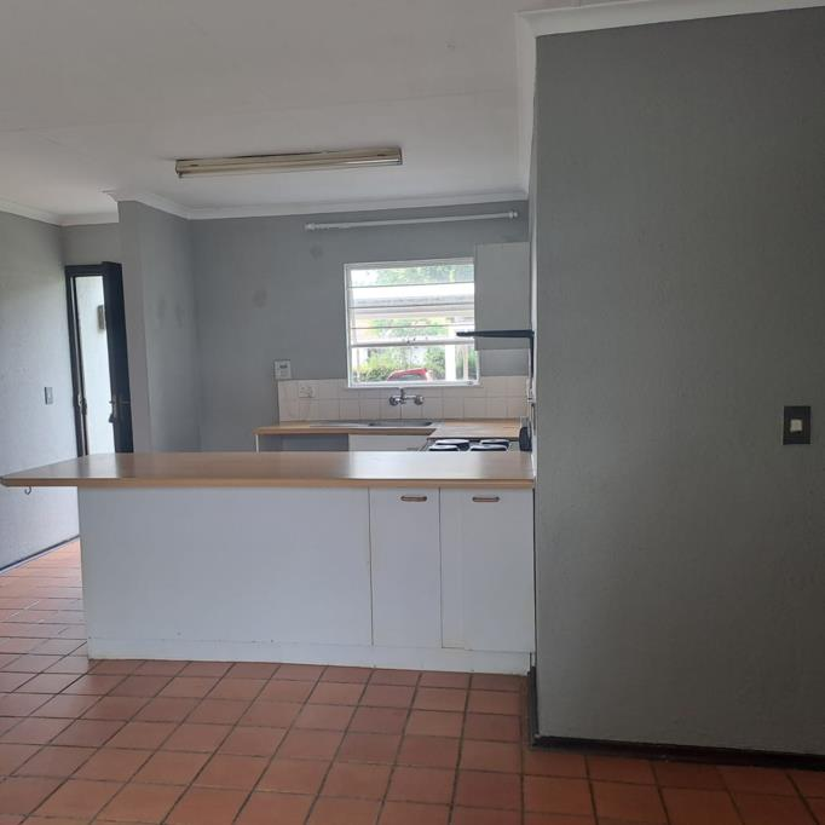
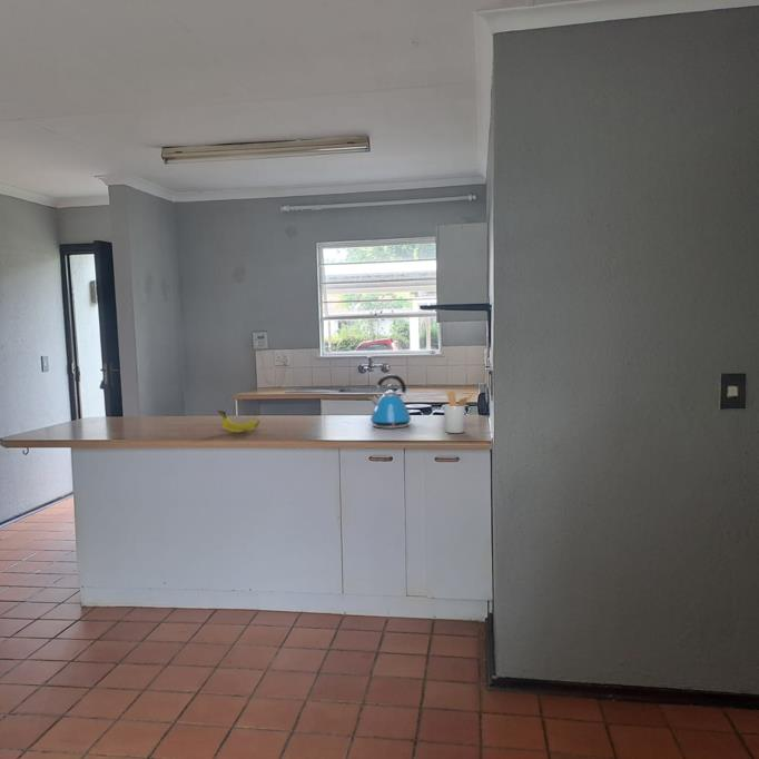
+ fruit [217,410,260,433]
+ utensil holder [443,390,475,434]
+ kettle [368,373,415,430]
